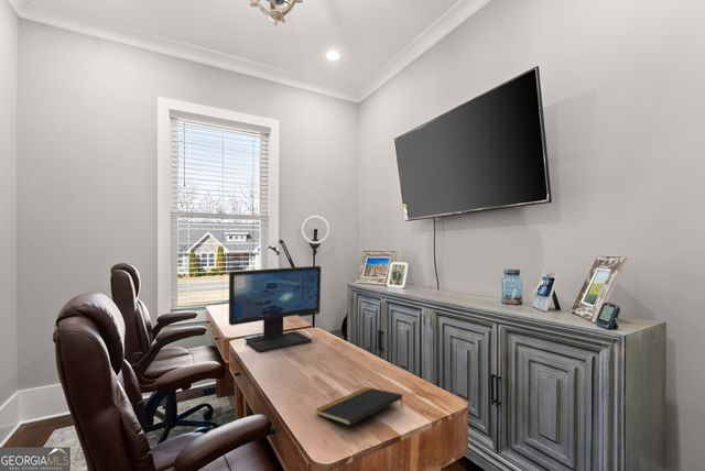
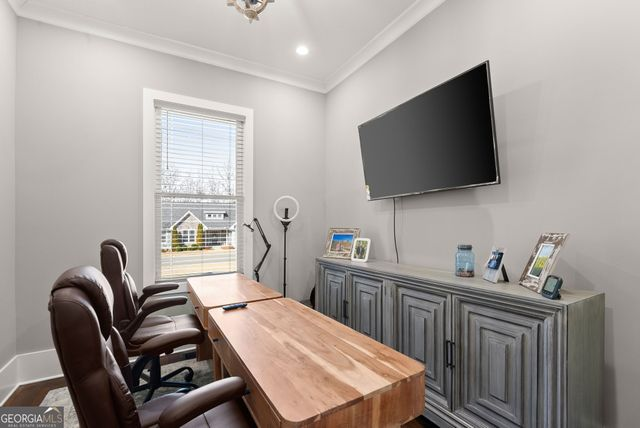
- computer monitor [228,265,322,353]
- notepad [315,386,404,427]
